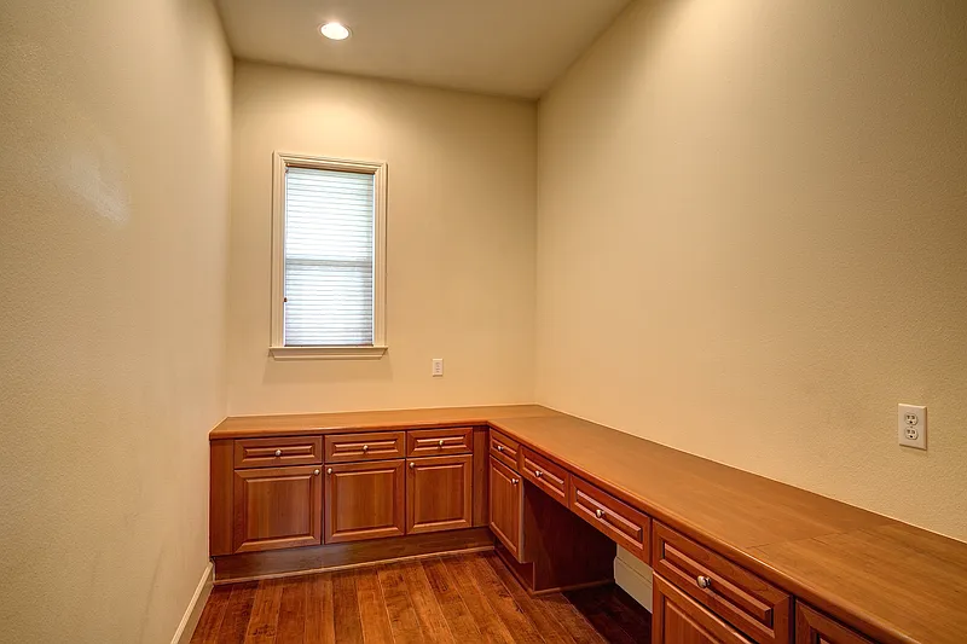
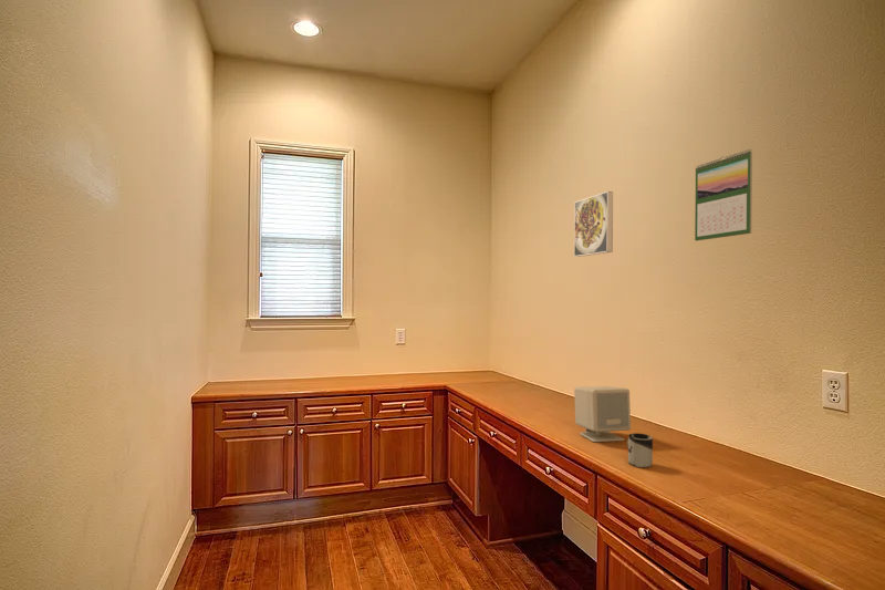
+ speaker [573,385,632,443]
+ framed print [573,190,614,258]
+ cup [626,432,654,468]
+ calendar [694,148,753,242]
